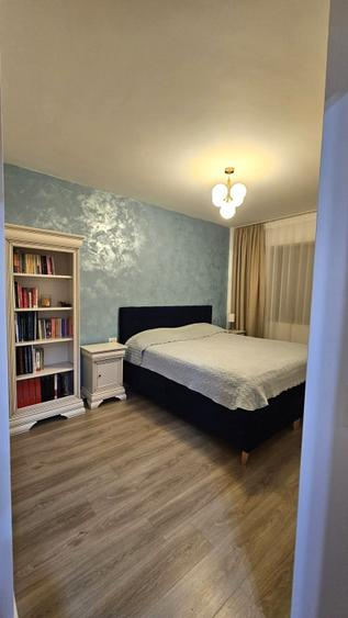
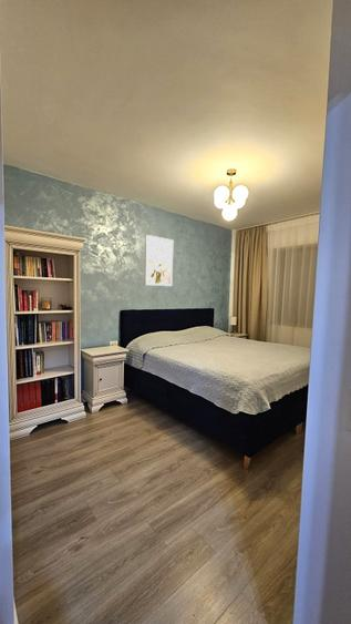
+ wall art [144,234,174,287]
